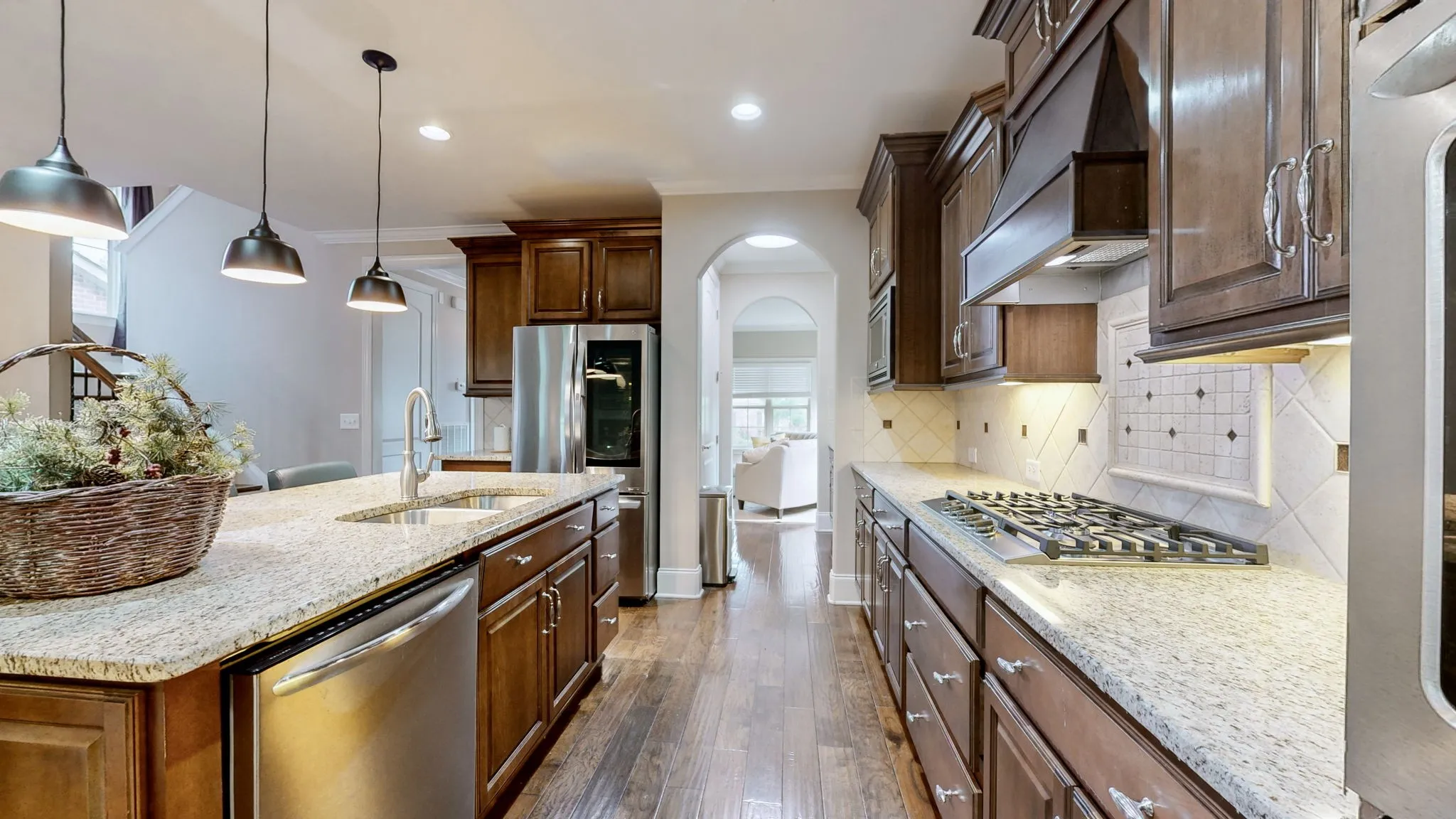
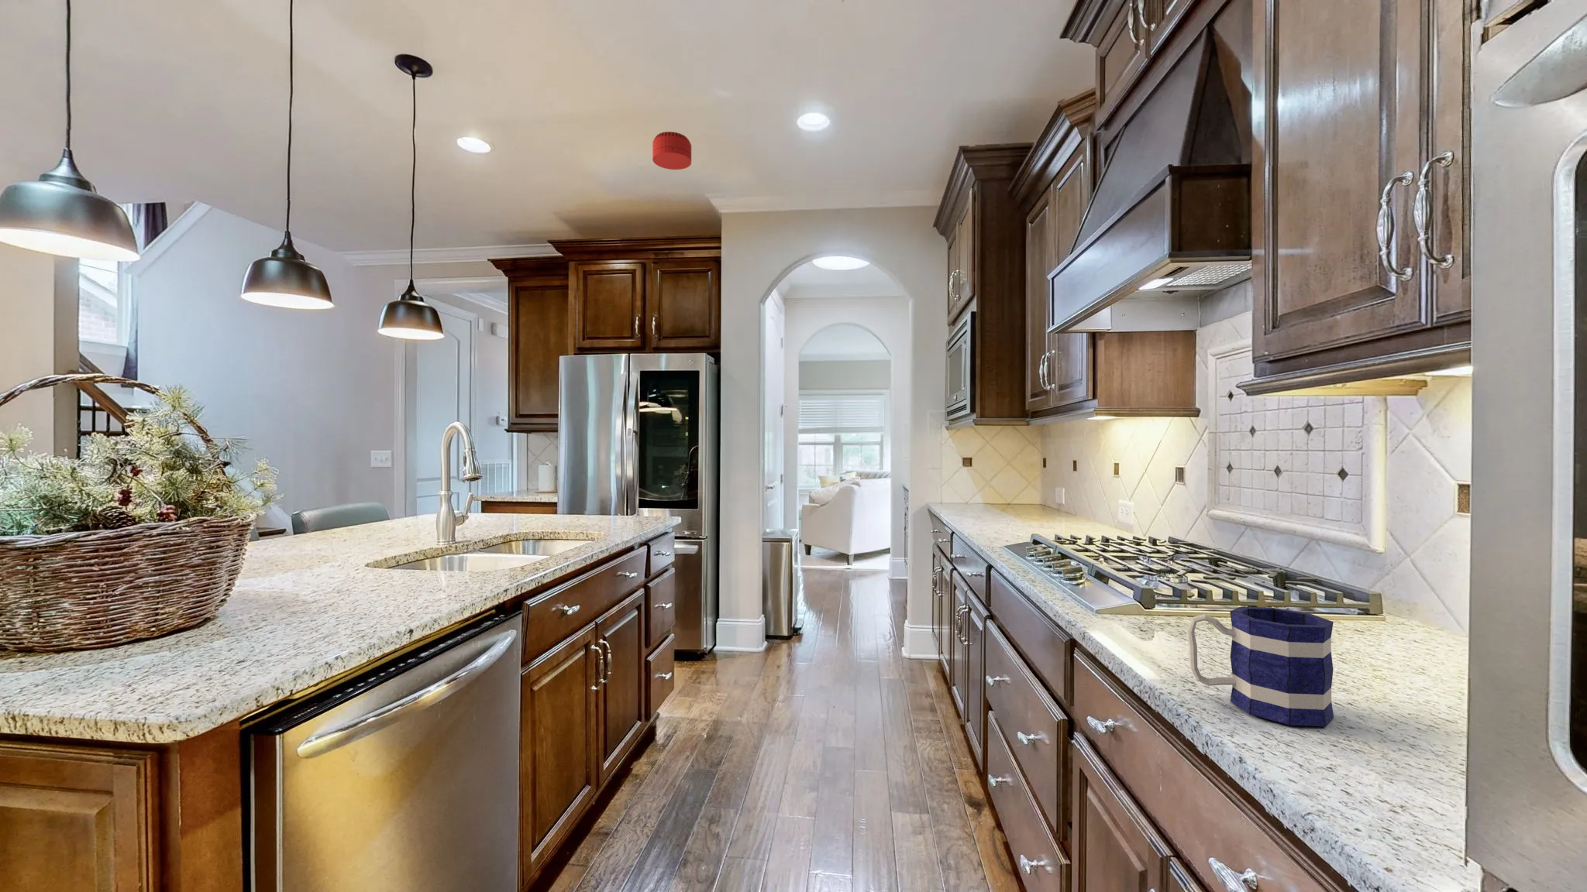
+ smoke detector [652,131,692,170]
+ mug [1186,607,1334,728]
